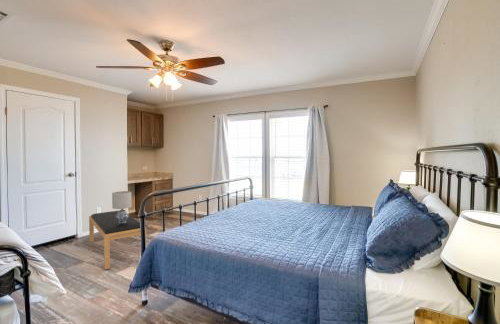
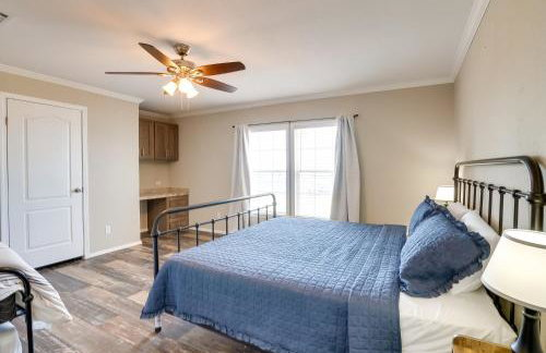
- lamp [111,190,133,223]
- bench [88,210,148,270]
